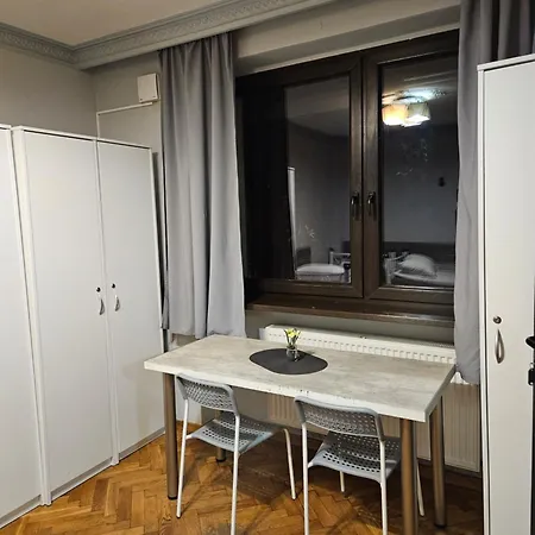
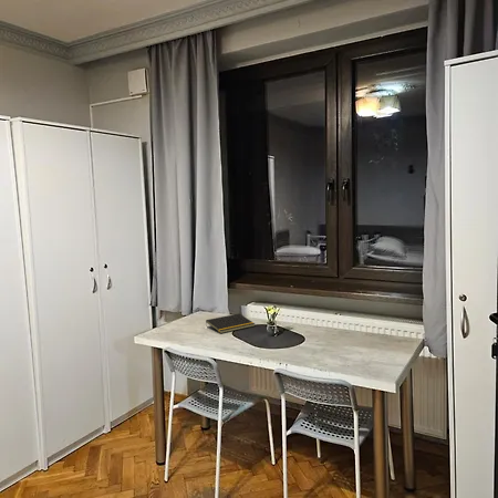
+ notepad [205,312,256,334]
